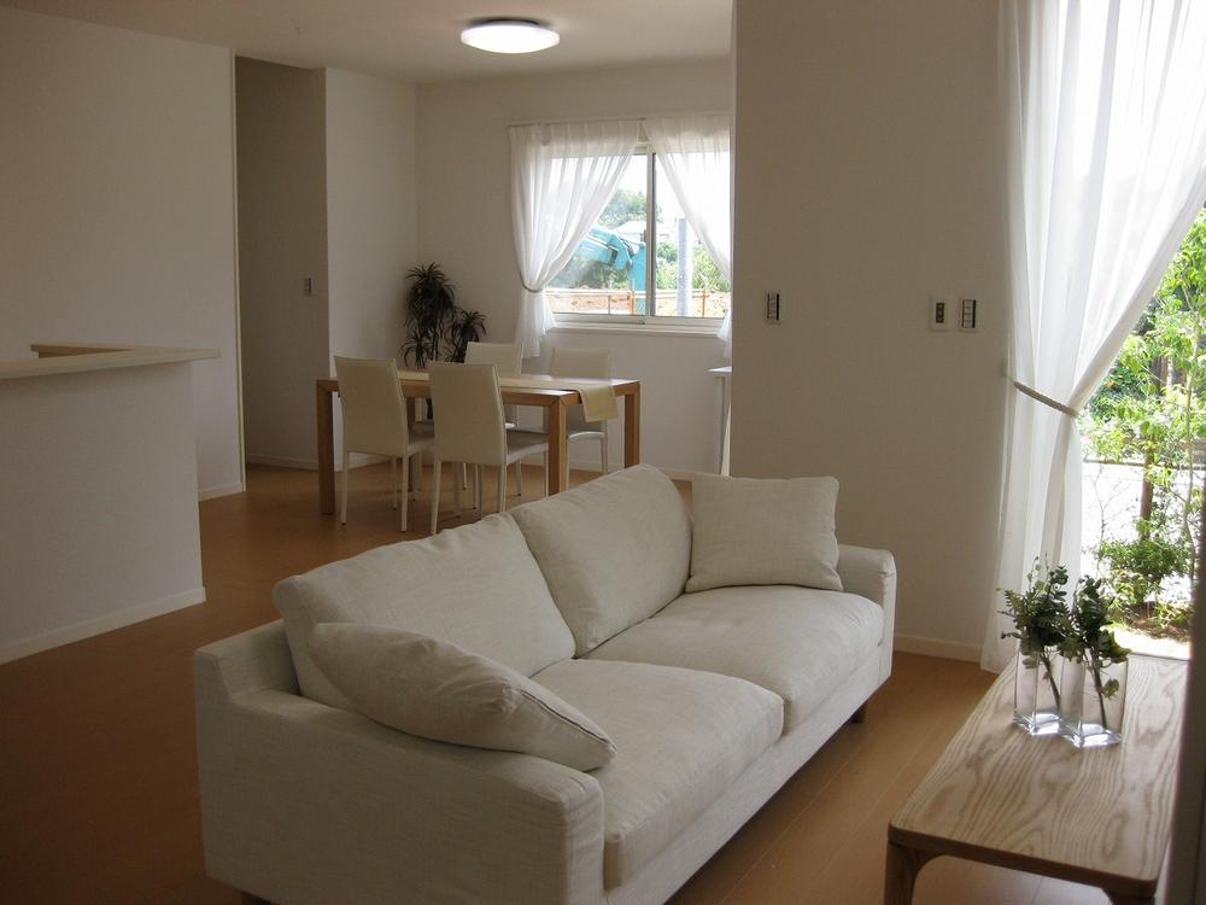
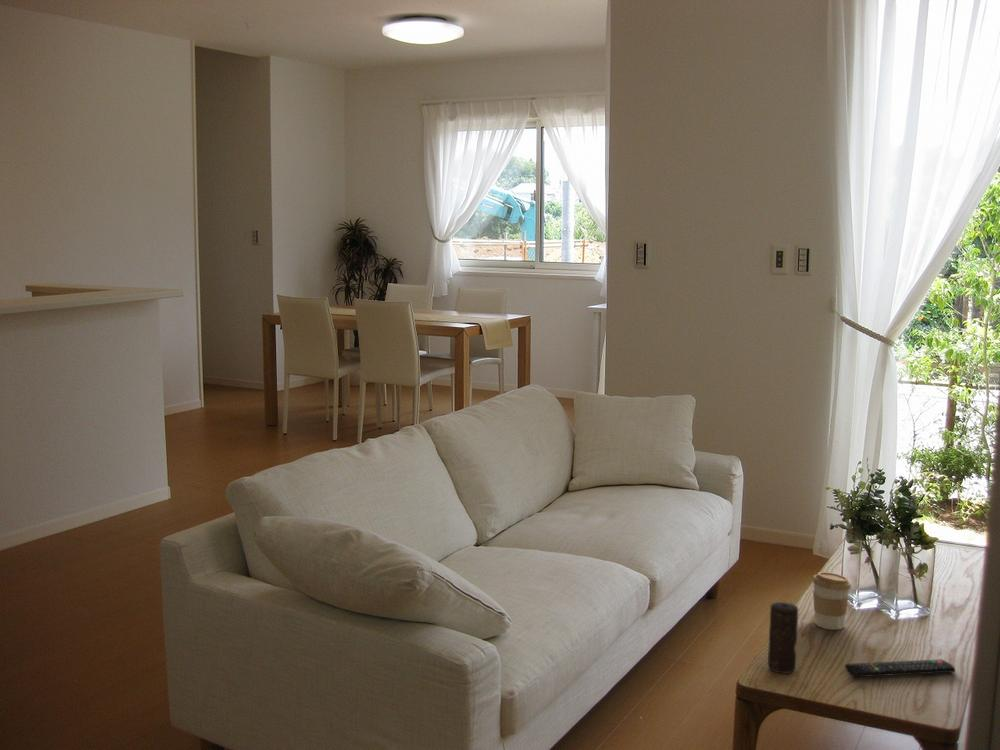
+ candle [767,601,799,674]
+ remote control [844,658,956,678]
+ coffee cup [811,571,852,631]
